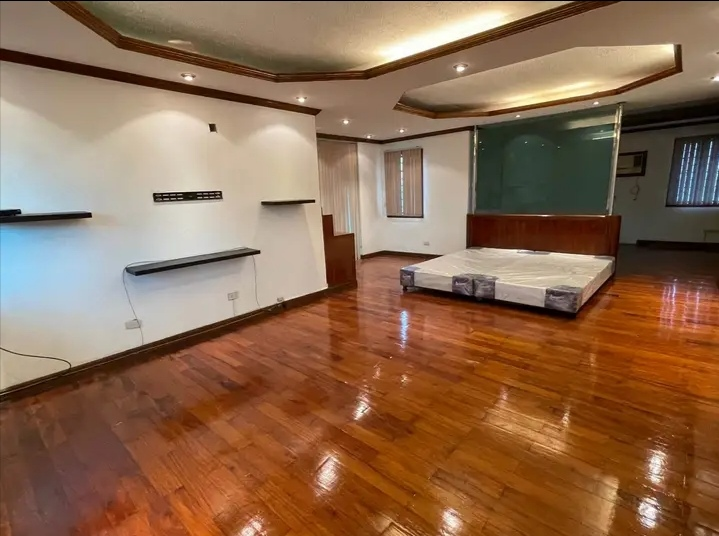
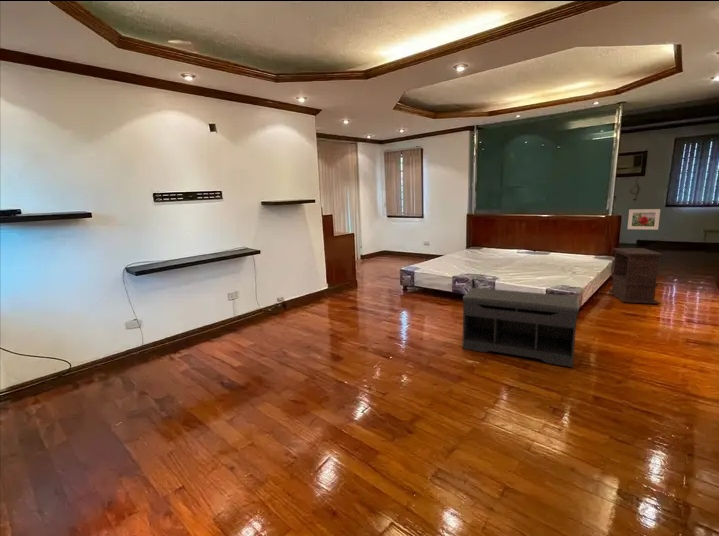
+ side table [607,247,665,305]
+ bench [461,287,580,368]
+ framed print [626,208,661,231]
